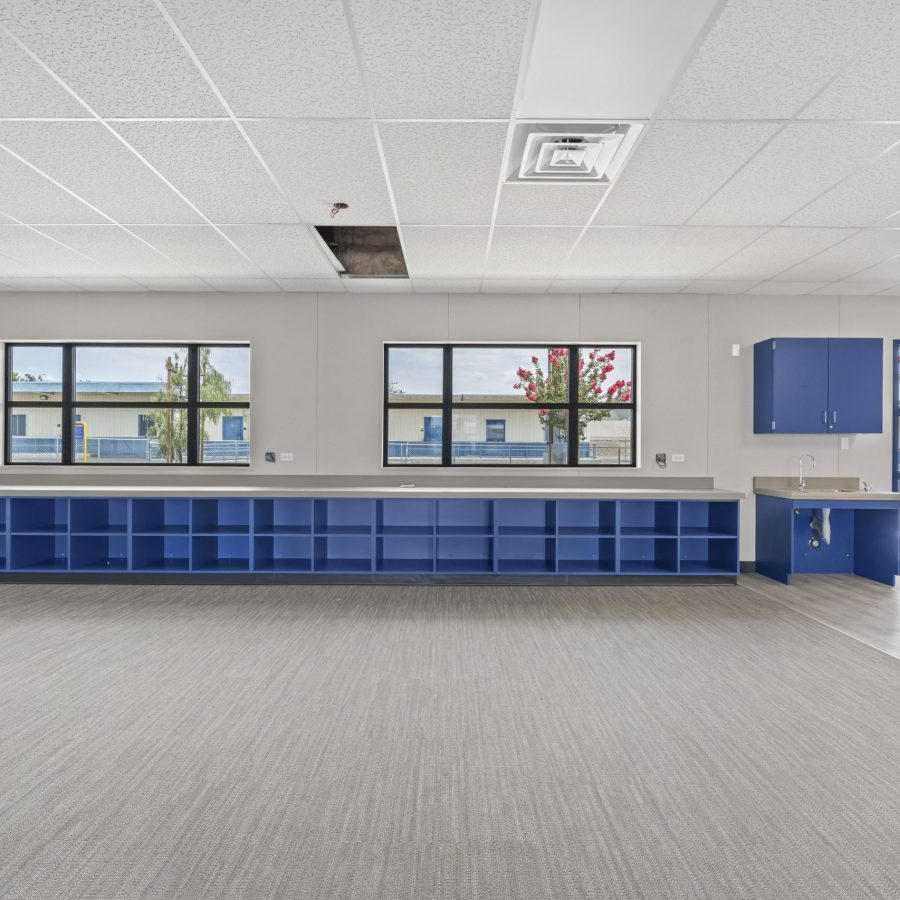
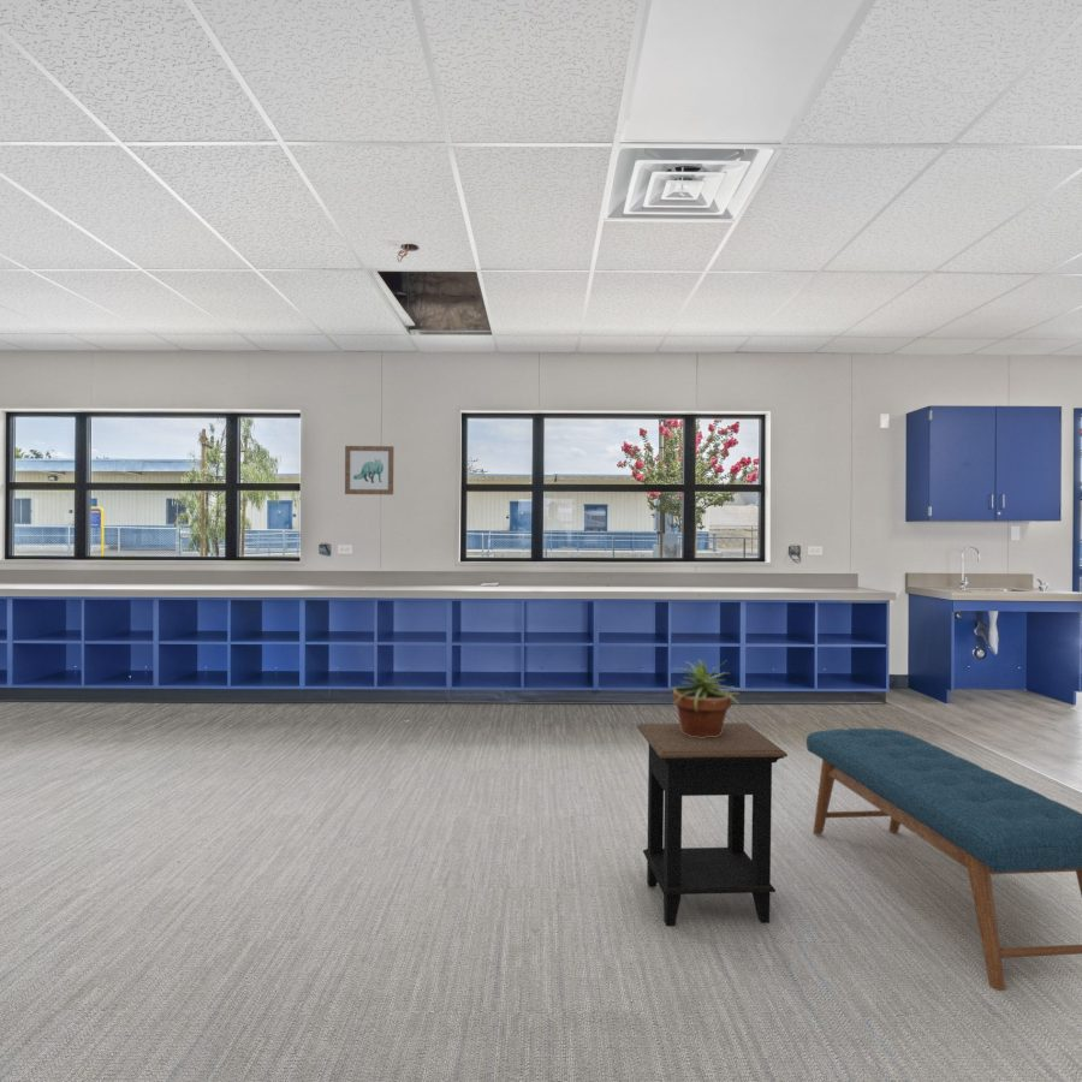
+ bench [805,727,1082,992]
+ side table [636,721,789,927]
+ potted plant [660,658,748,738]
+ wall art [344,445,394,495]
